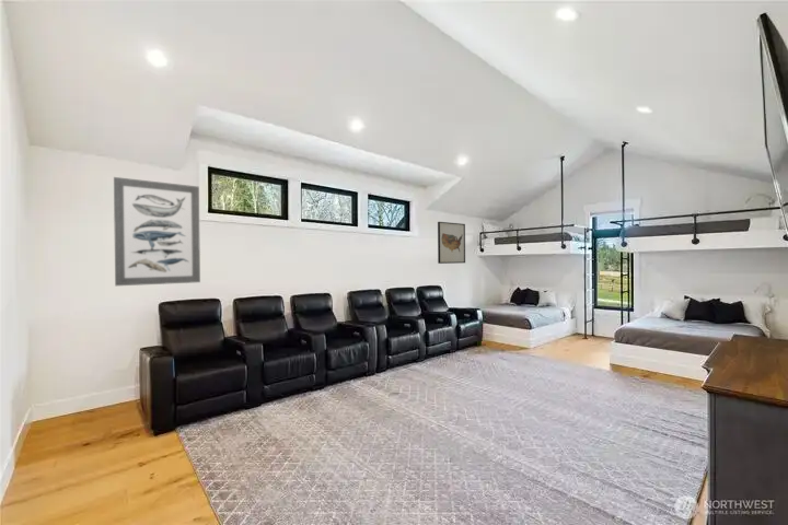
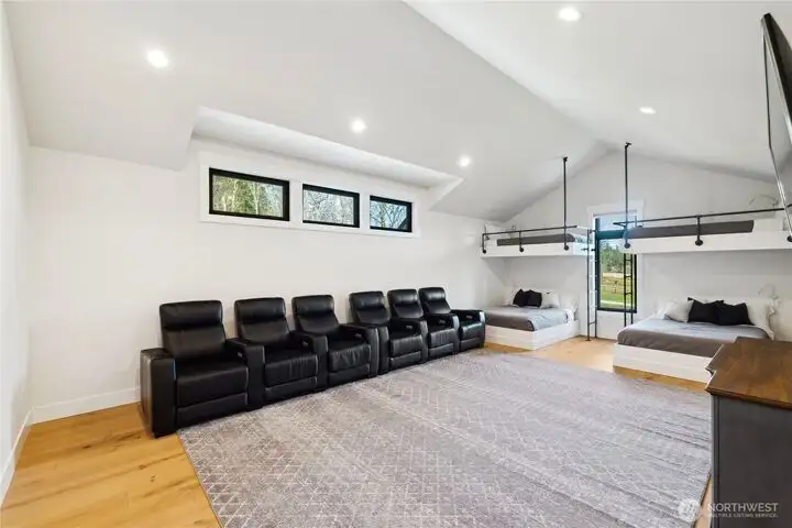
- wall art [113,176,201,287]
- wall art [437,221,466,265]
